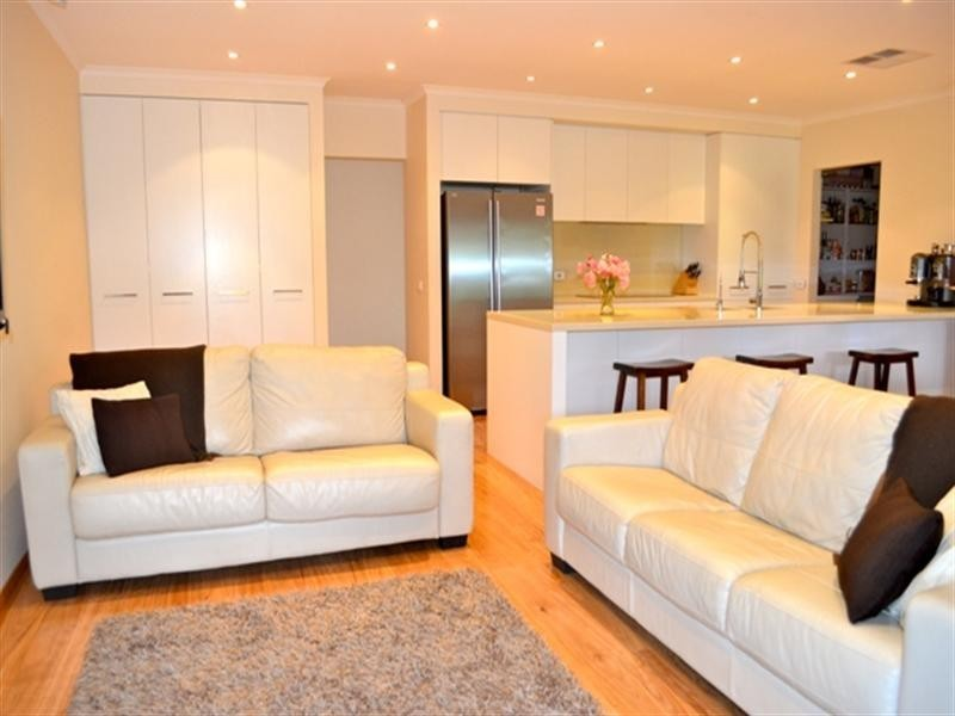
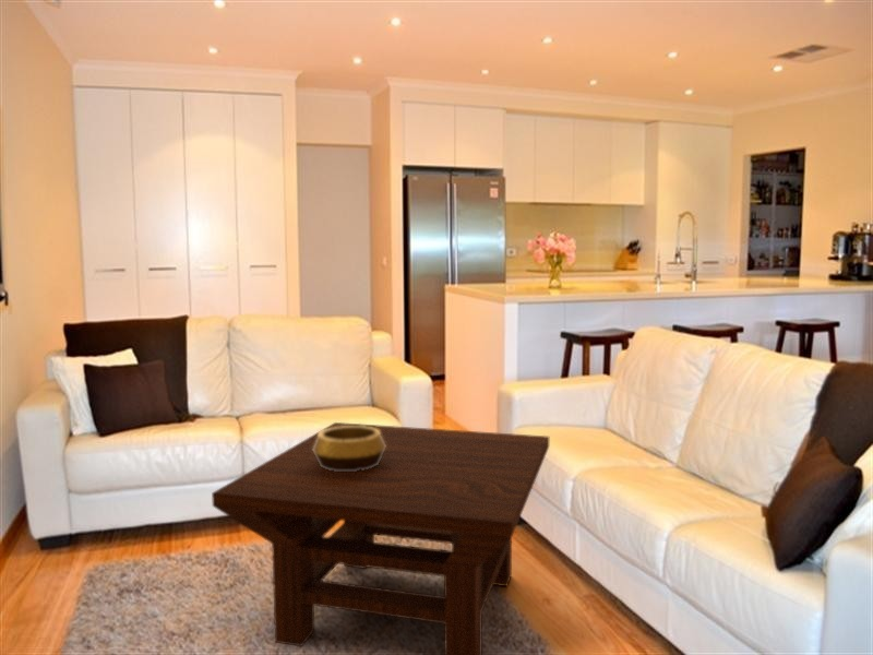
+ decorative bowl [312,426,386,472]
+ coffee table [211,421,550,655]
